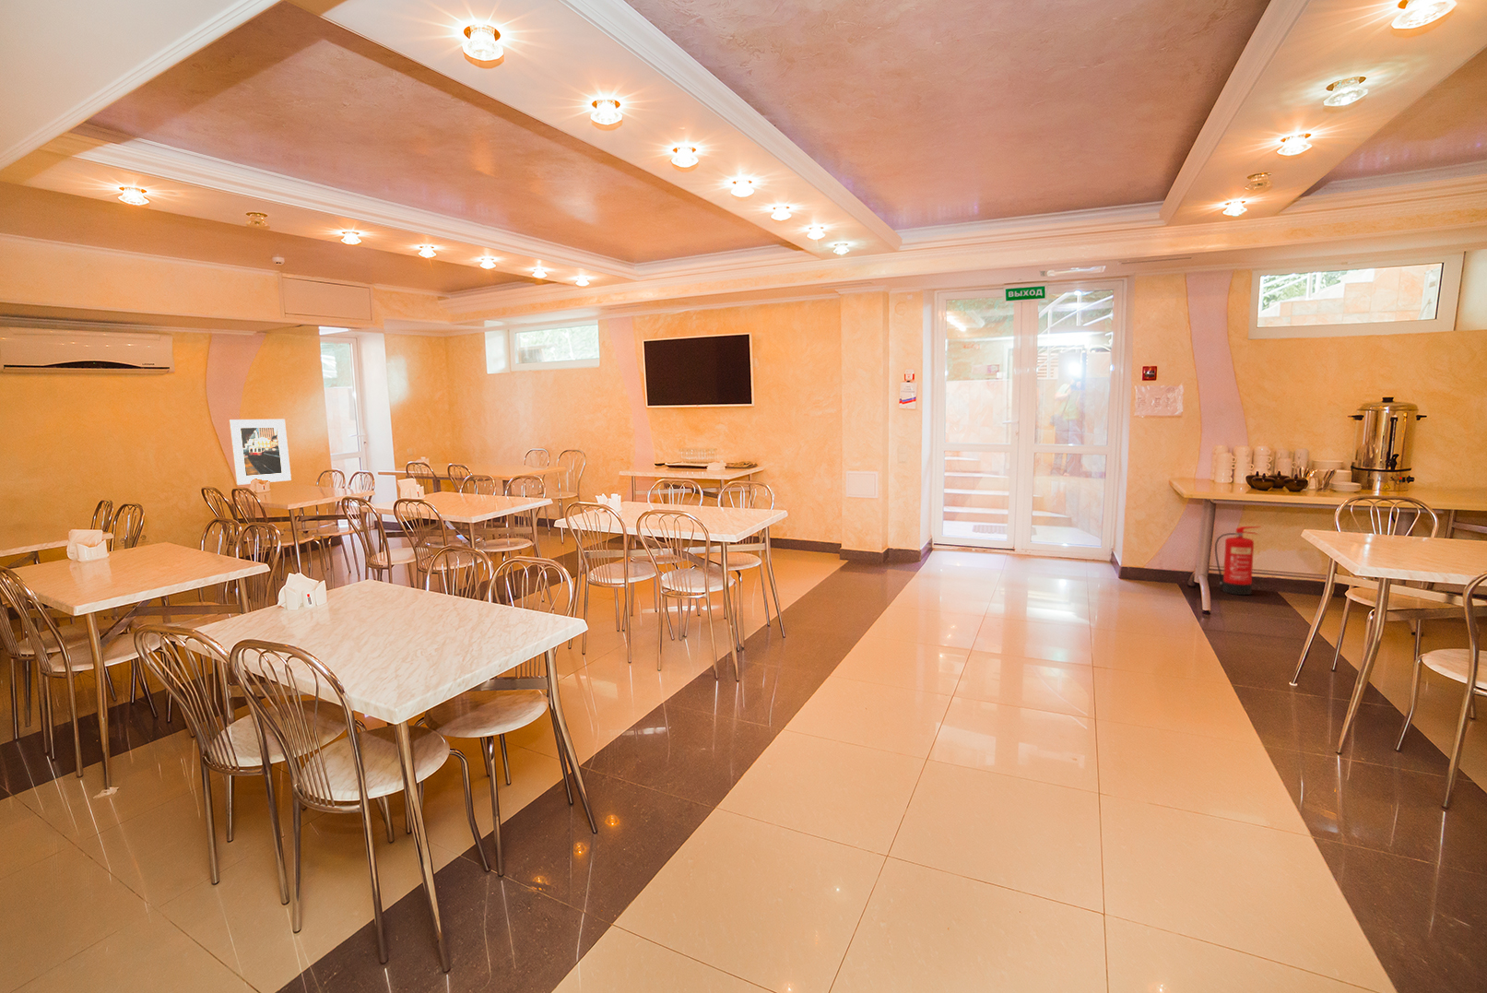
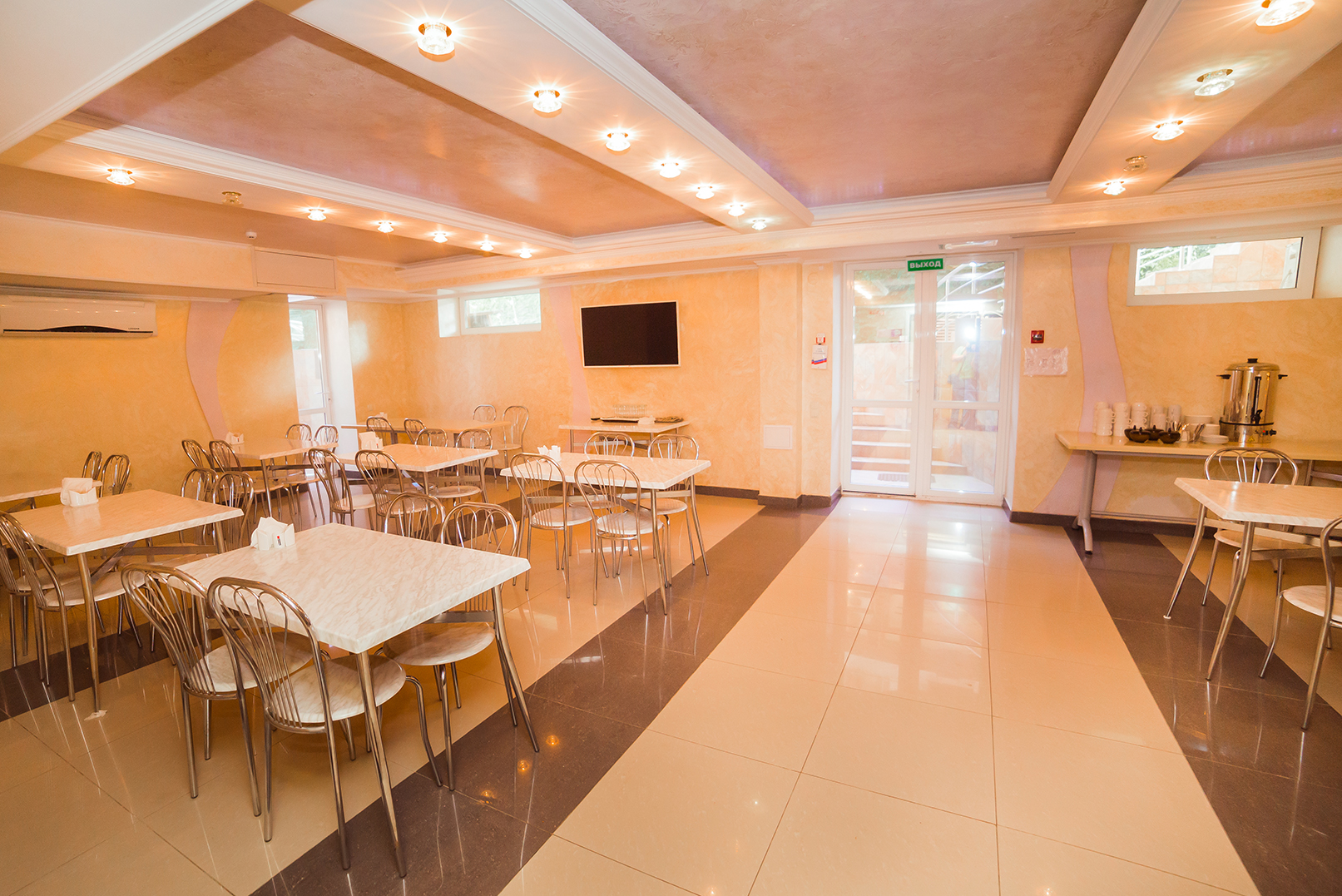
- fire extinguisher [1214,525,1262,595]
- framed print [228,419,293,485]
